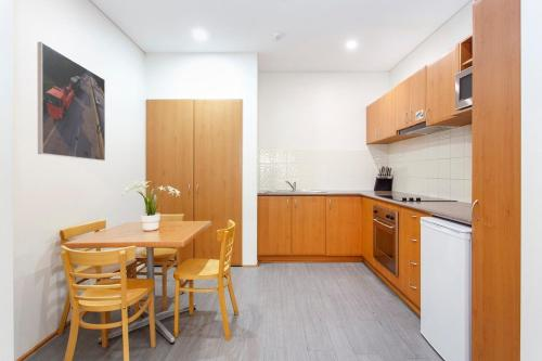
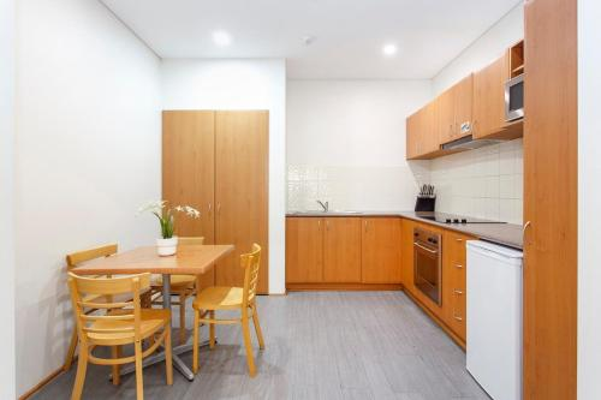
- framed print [37,41,106,162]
